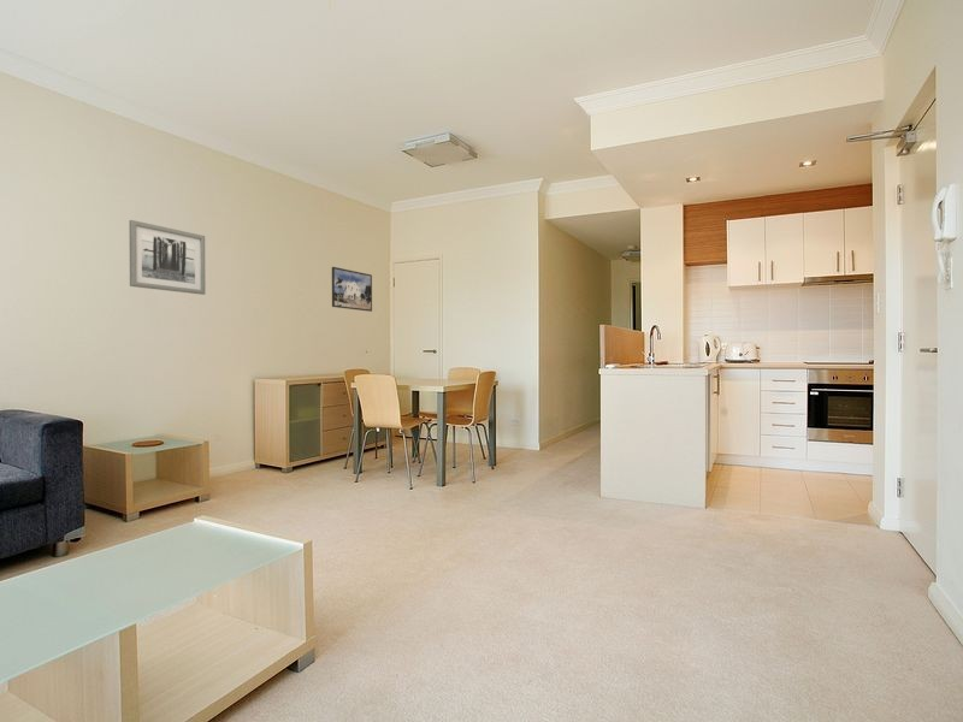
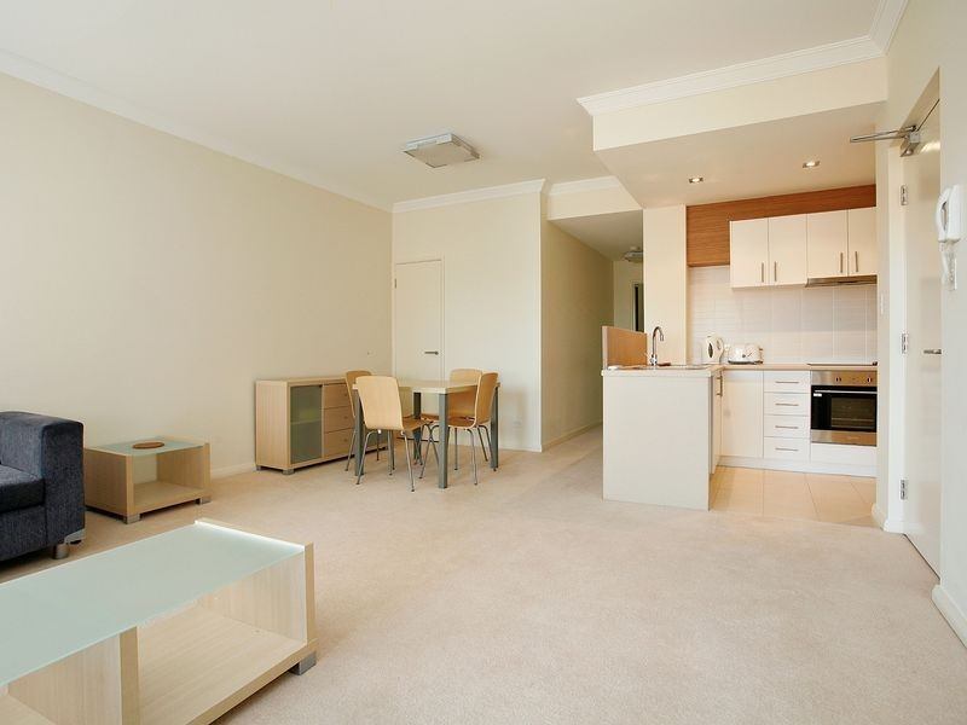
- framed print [331,266,373,313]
- wall art [128,219,207,296]
